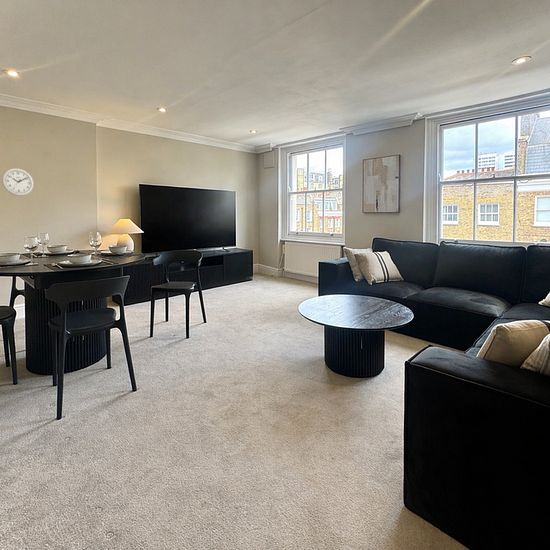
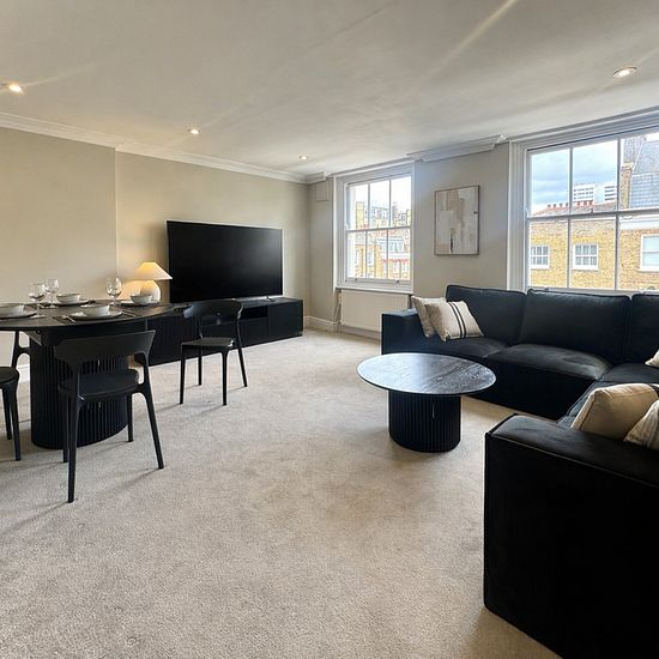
- wall clock [1,167,35,197]
